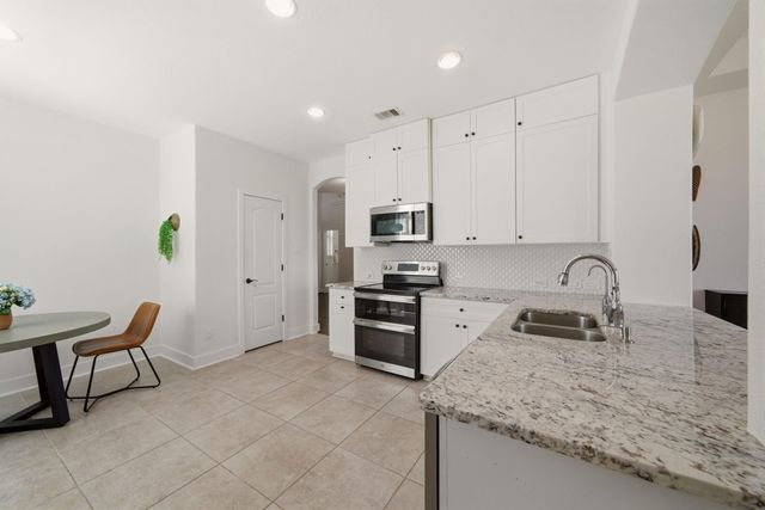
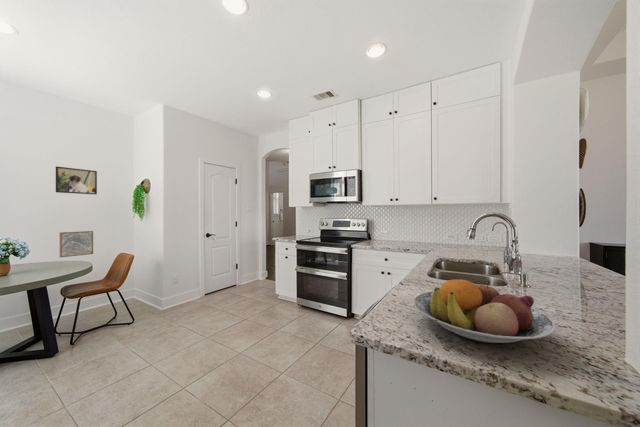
+ fruit bowl [413,278,556,344]
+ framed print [55,165,98,195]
+ wall art [59,230,94,259]
